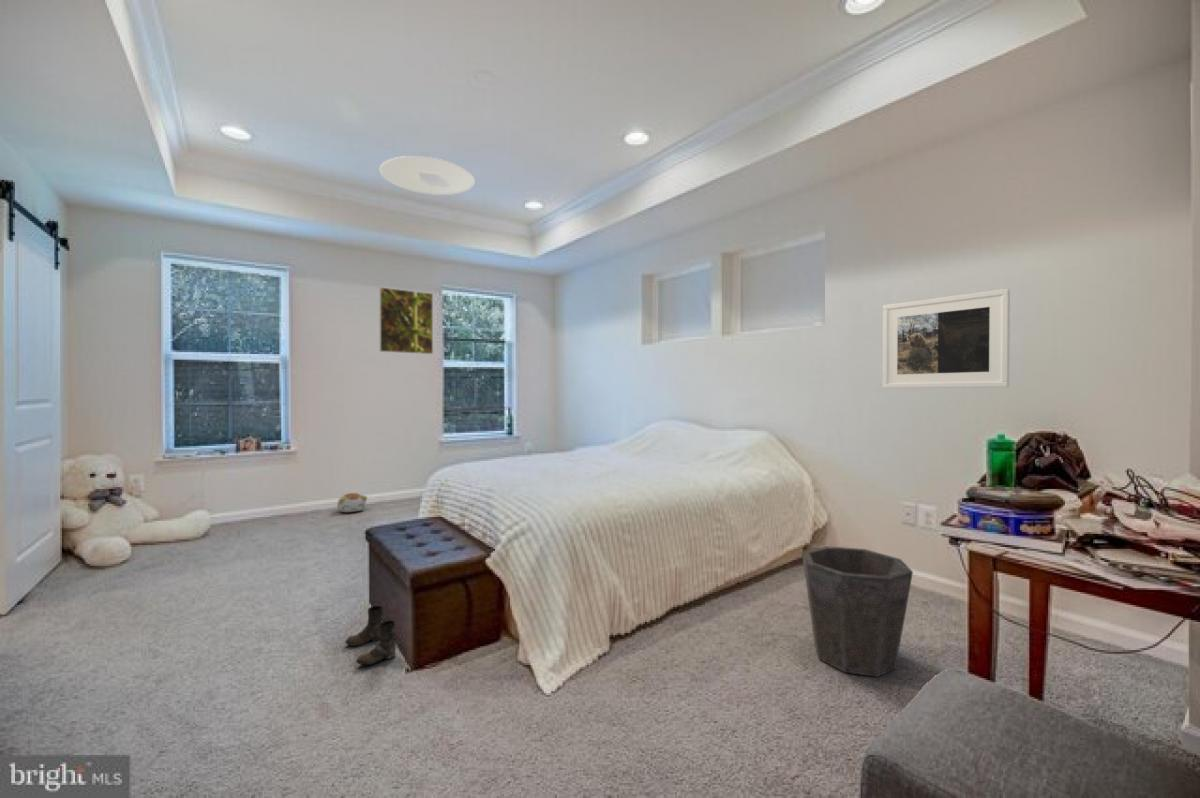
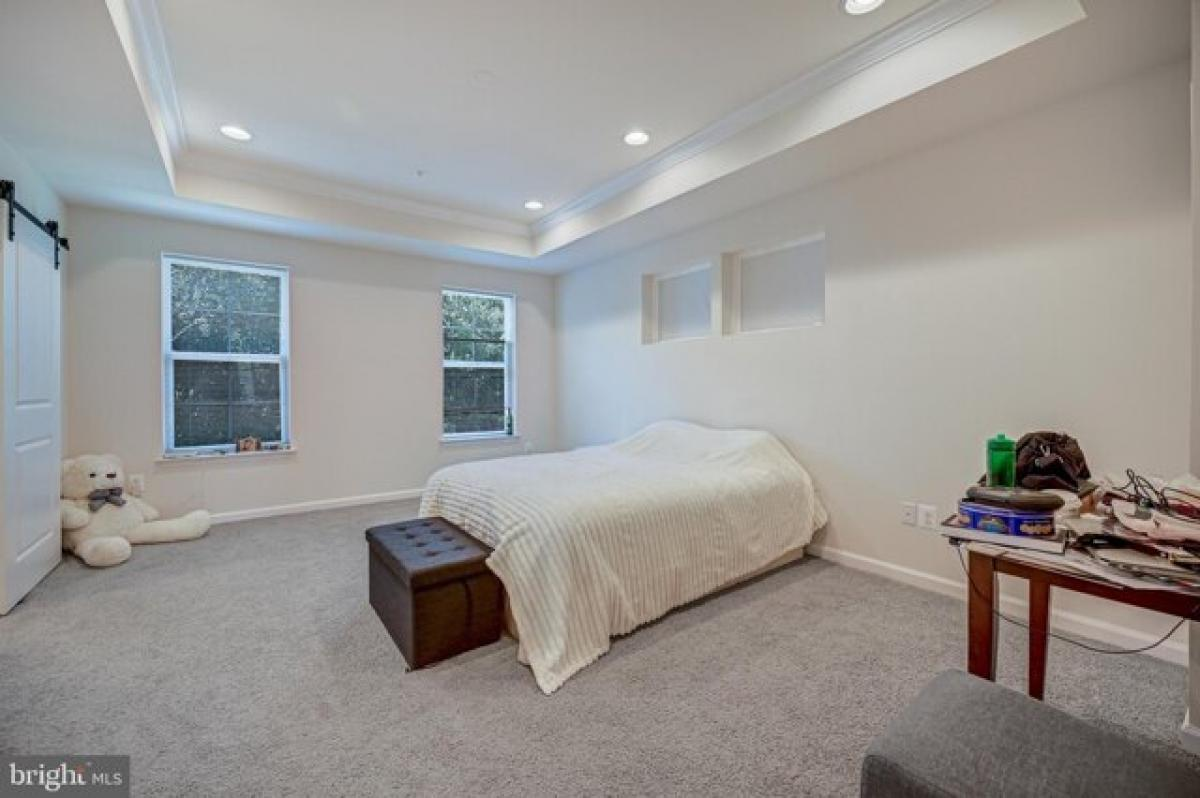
- ceiling light [379,155,476,196]
- boots [344,605,397,666]
- waste bin [801,545,914,678]
- plush toy [336,492,368,513]
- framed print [378,286,434,355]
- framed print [882,288,1011,389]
